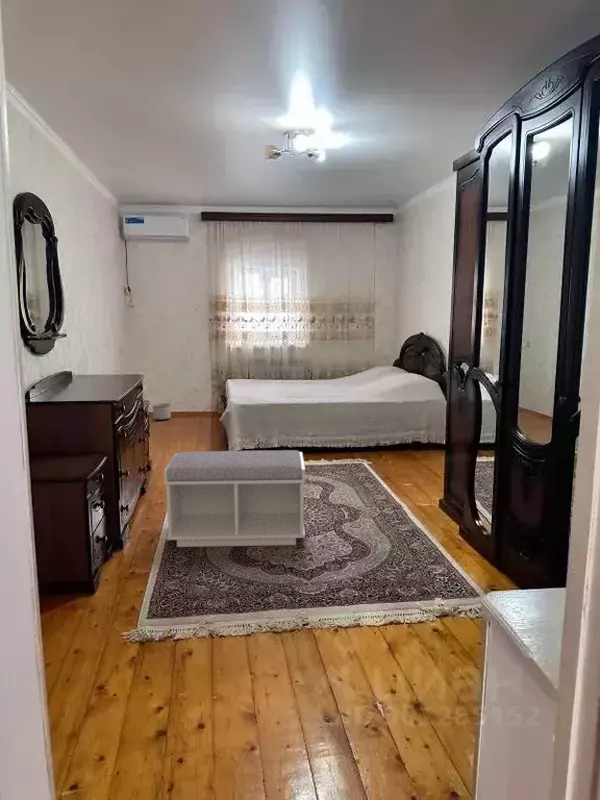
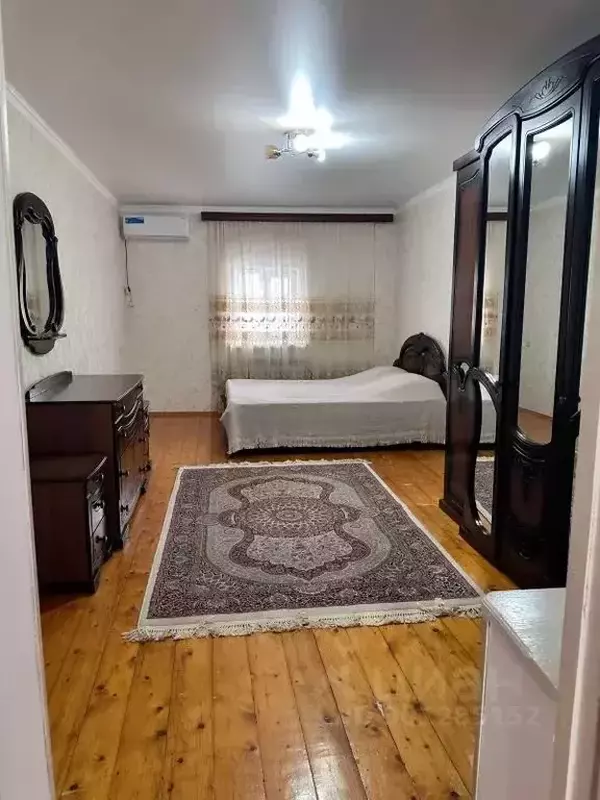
- planter [152,402,172,421]
- bench [163,449,306,548]
